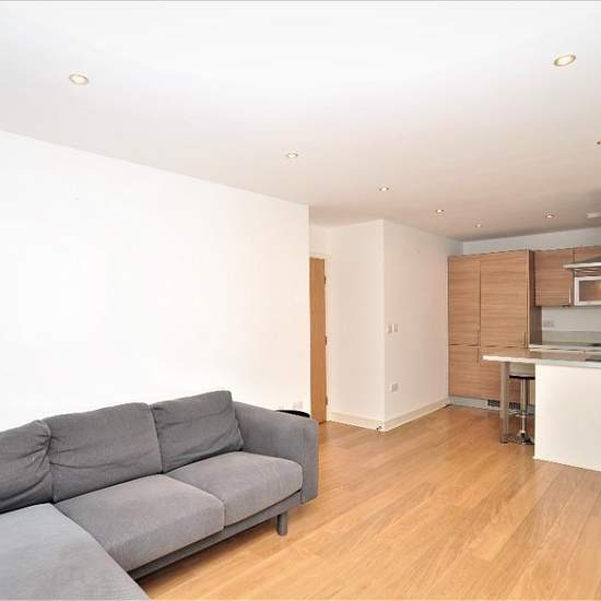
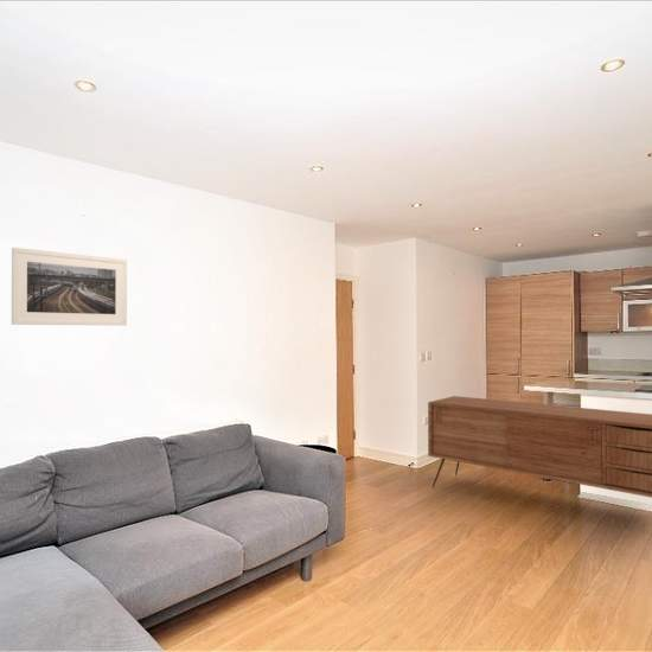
+ sideboard [427,395,652,499]
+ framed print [11,247,128,327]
